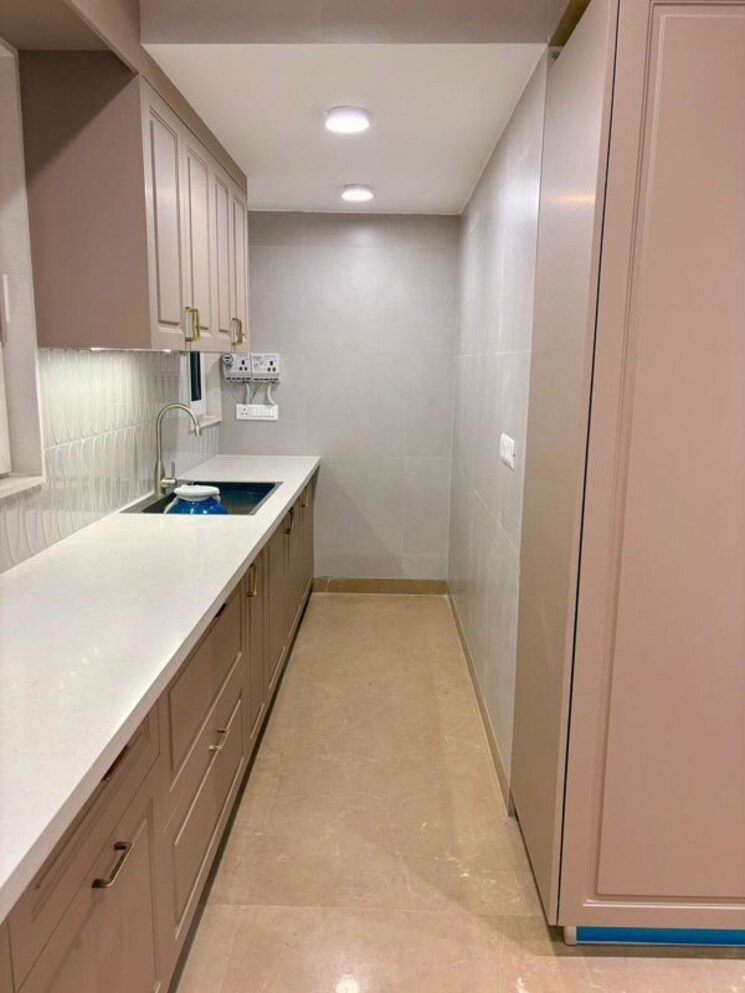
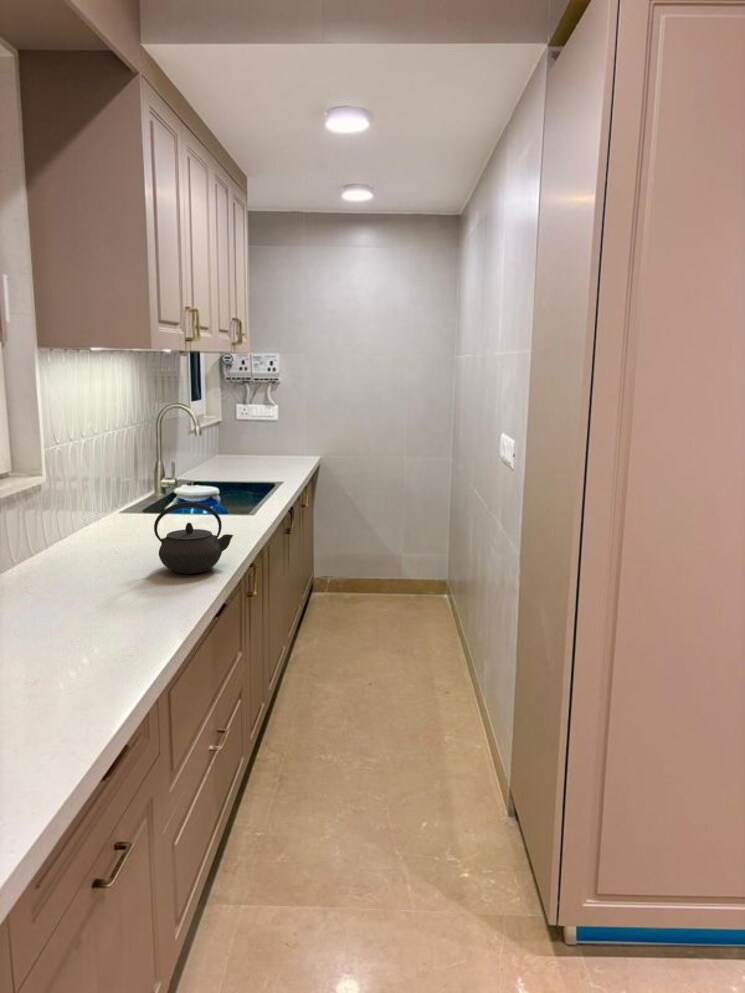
+ kettle [153,501,234,575]
